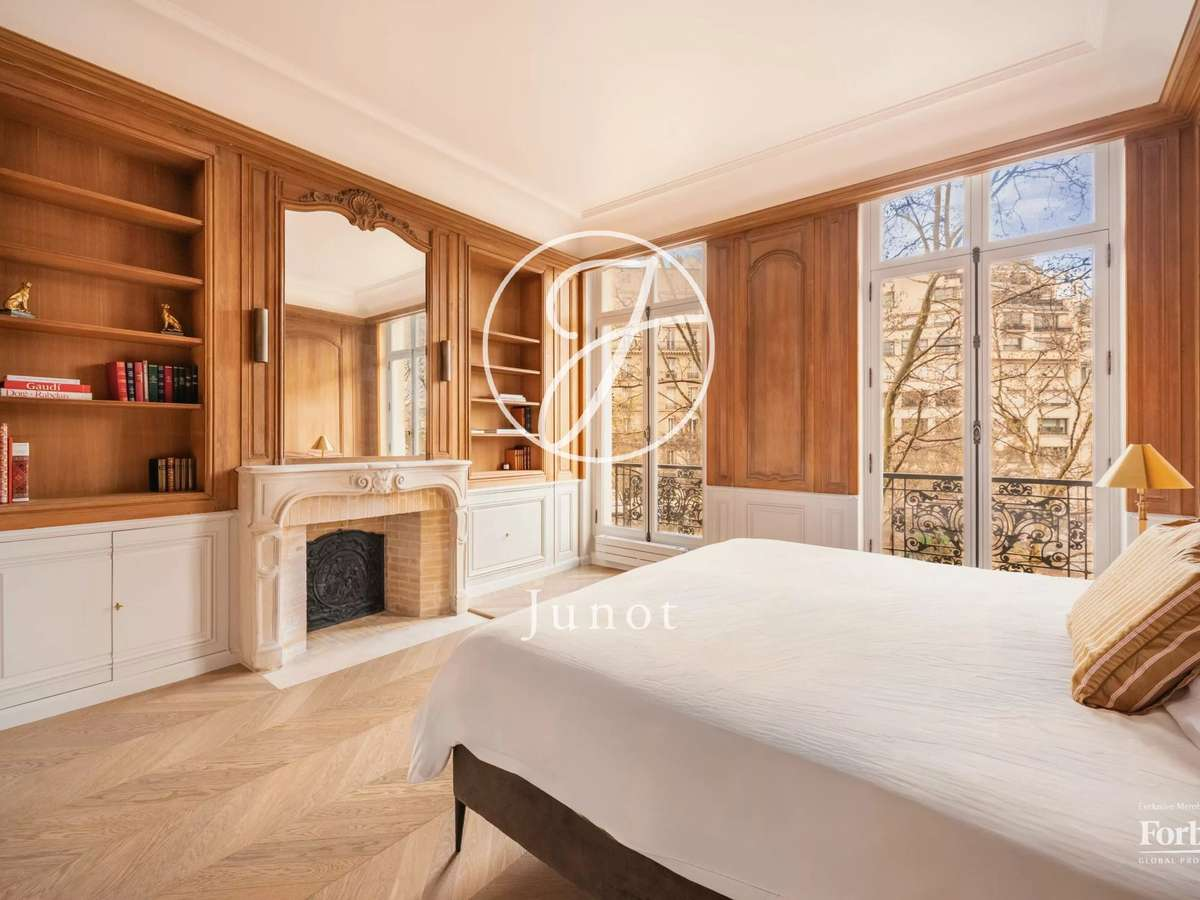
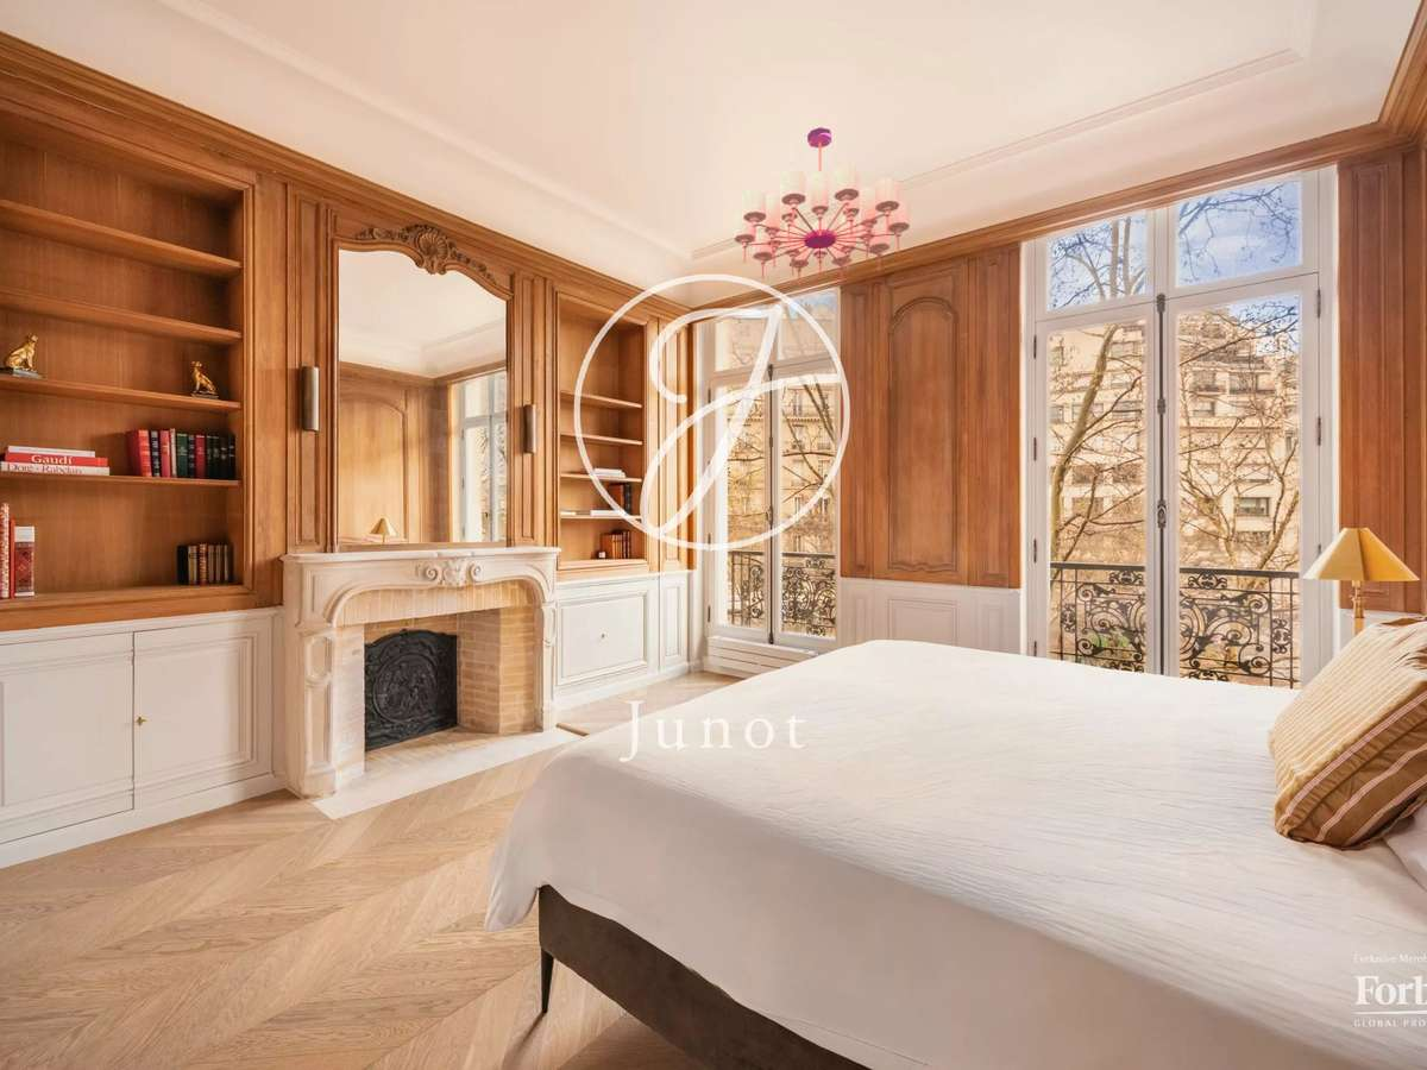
+ chandelier [734,126,911,288]
